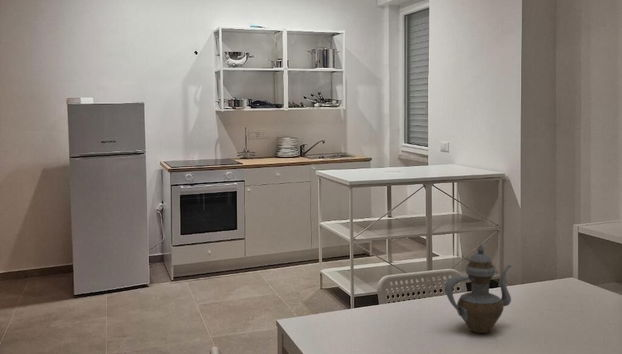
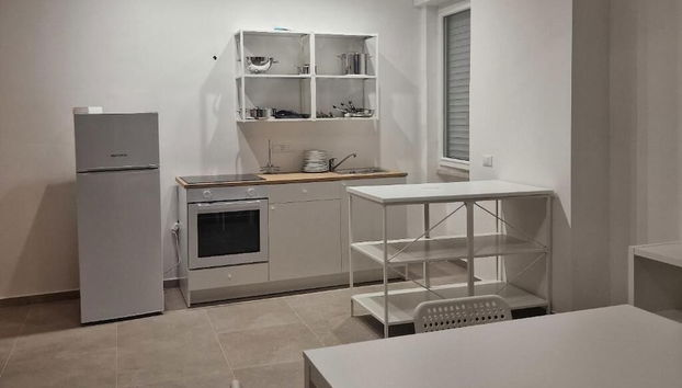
- teapot [444,242,512,334]
